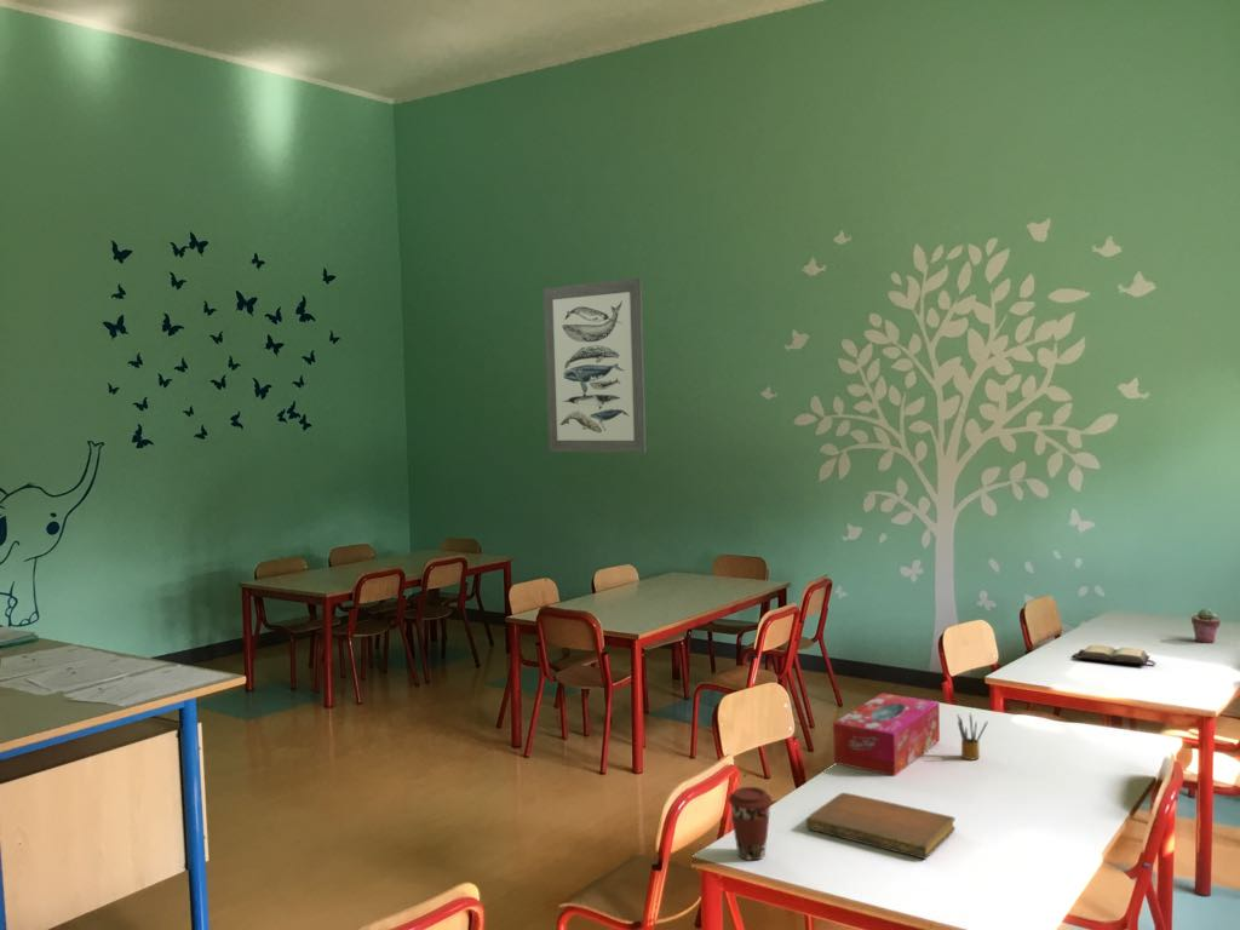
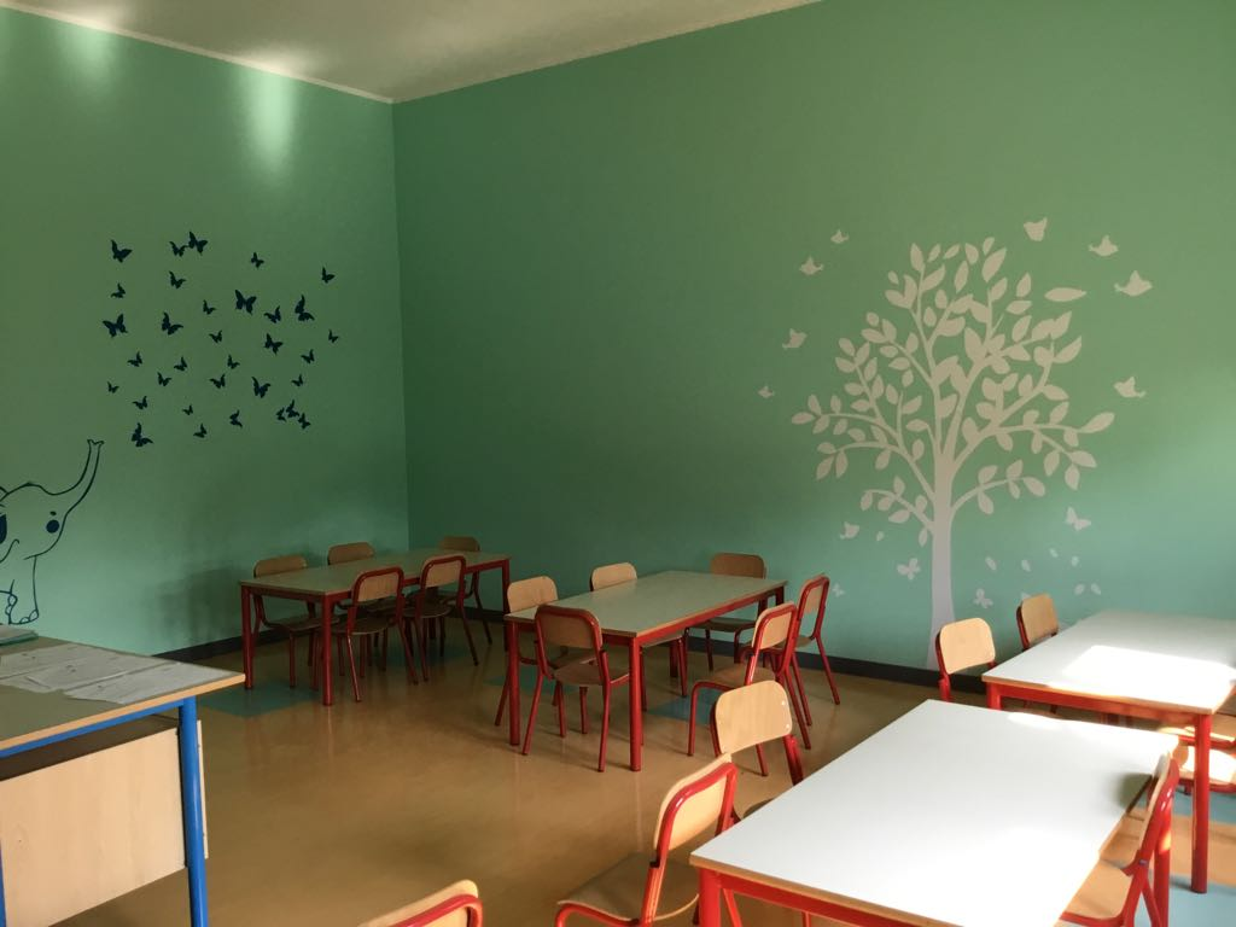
- tissue box [832,691,941,777]
- wall art [542,277,648,454]
- coffee cup [727,786,774,861]
- pencil box [957,712,989,760]
- notebook [805,792,957,860]
- hardback book [1070,644,1156,666]
- potted succulent [1190,607,1222,644]
